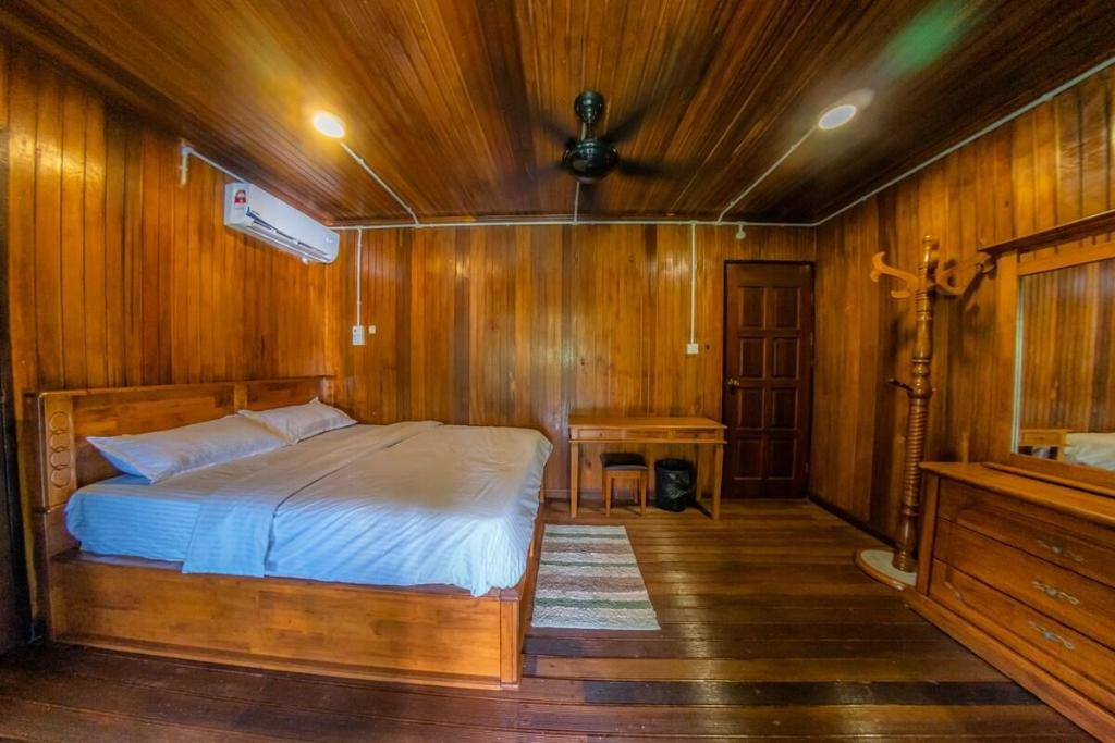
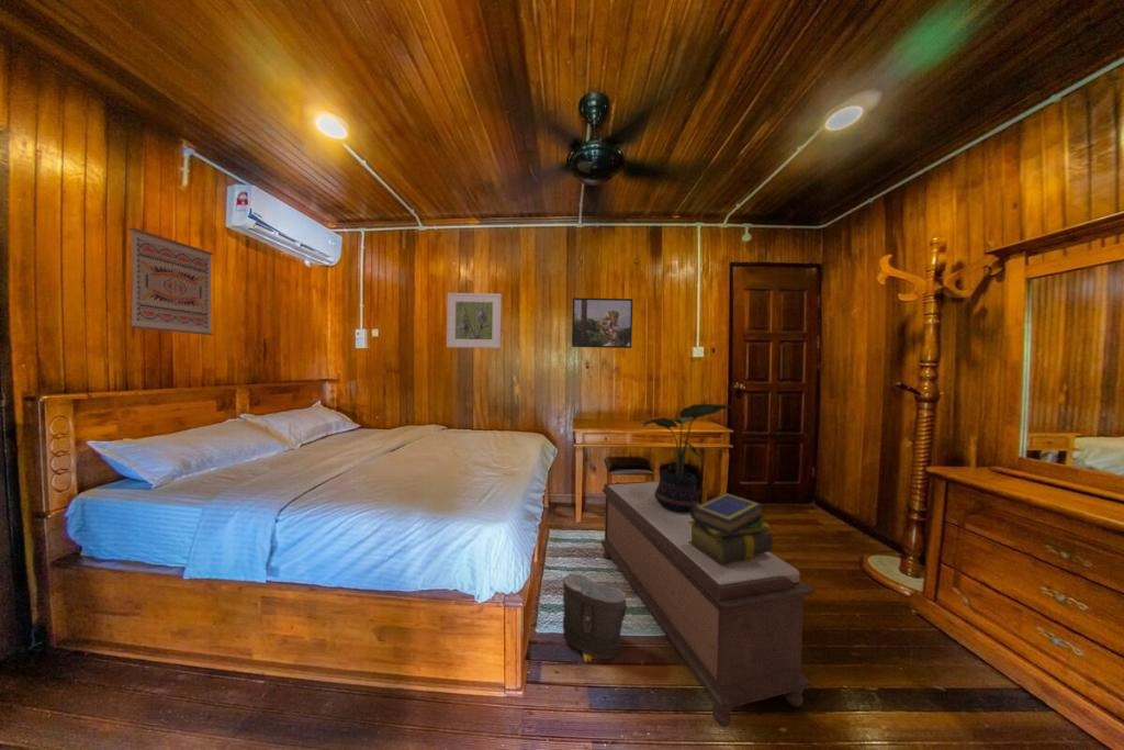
+ bench [599,481,817,728]
+ wall art [128,227,214,336]
+ stack of books [688,492,773,566]
+ bag [562,572,628,663]
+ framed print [446,292,503,349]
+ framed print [571,296,633,349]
+ potted plant [642,403,732,512]
